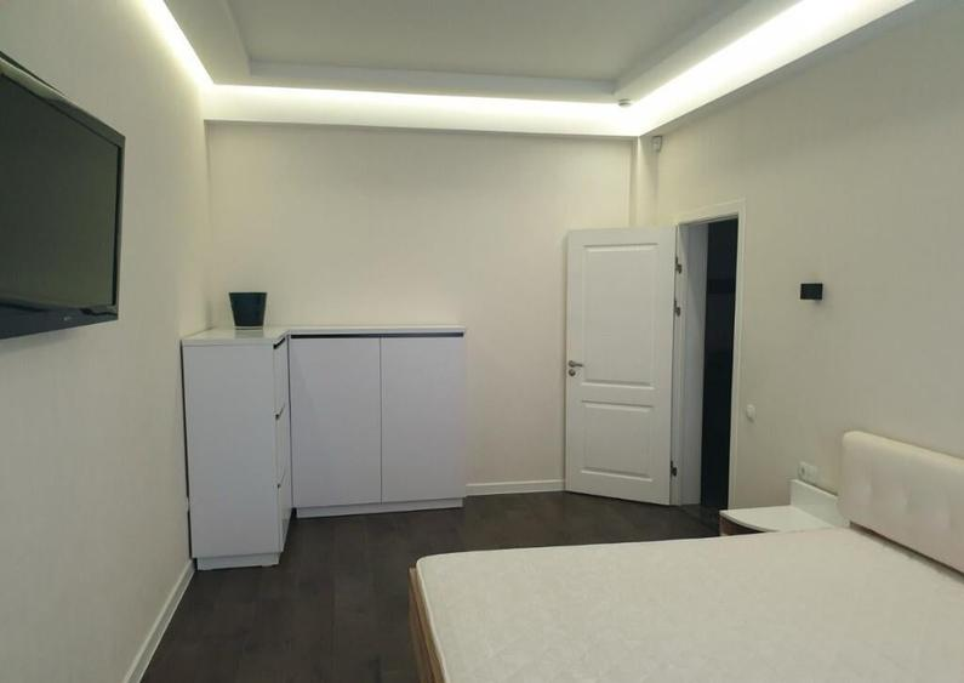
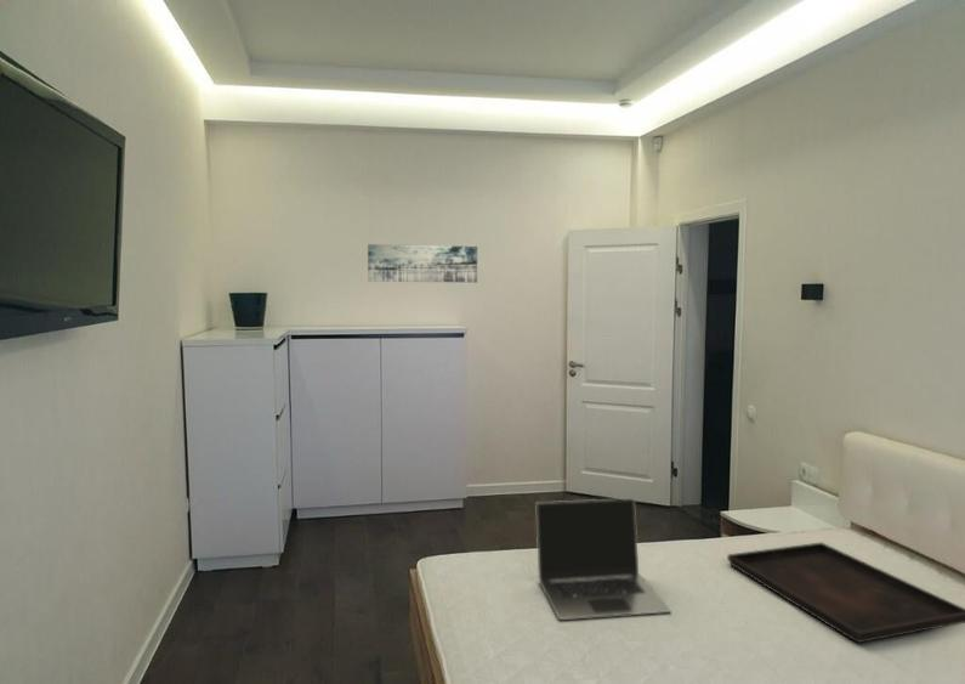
+ serving tray [726,542,965,644]
+ laptop [534,497,672,621]
+ wall art [367,243,478,283]
